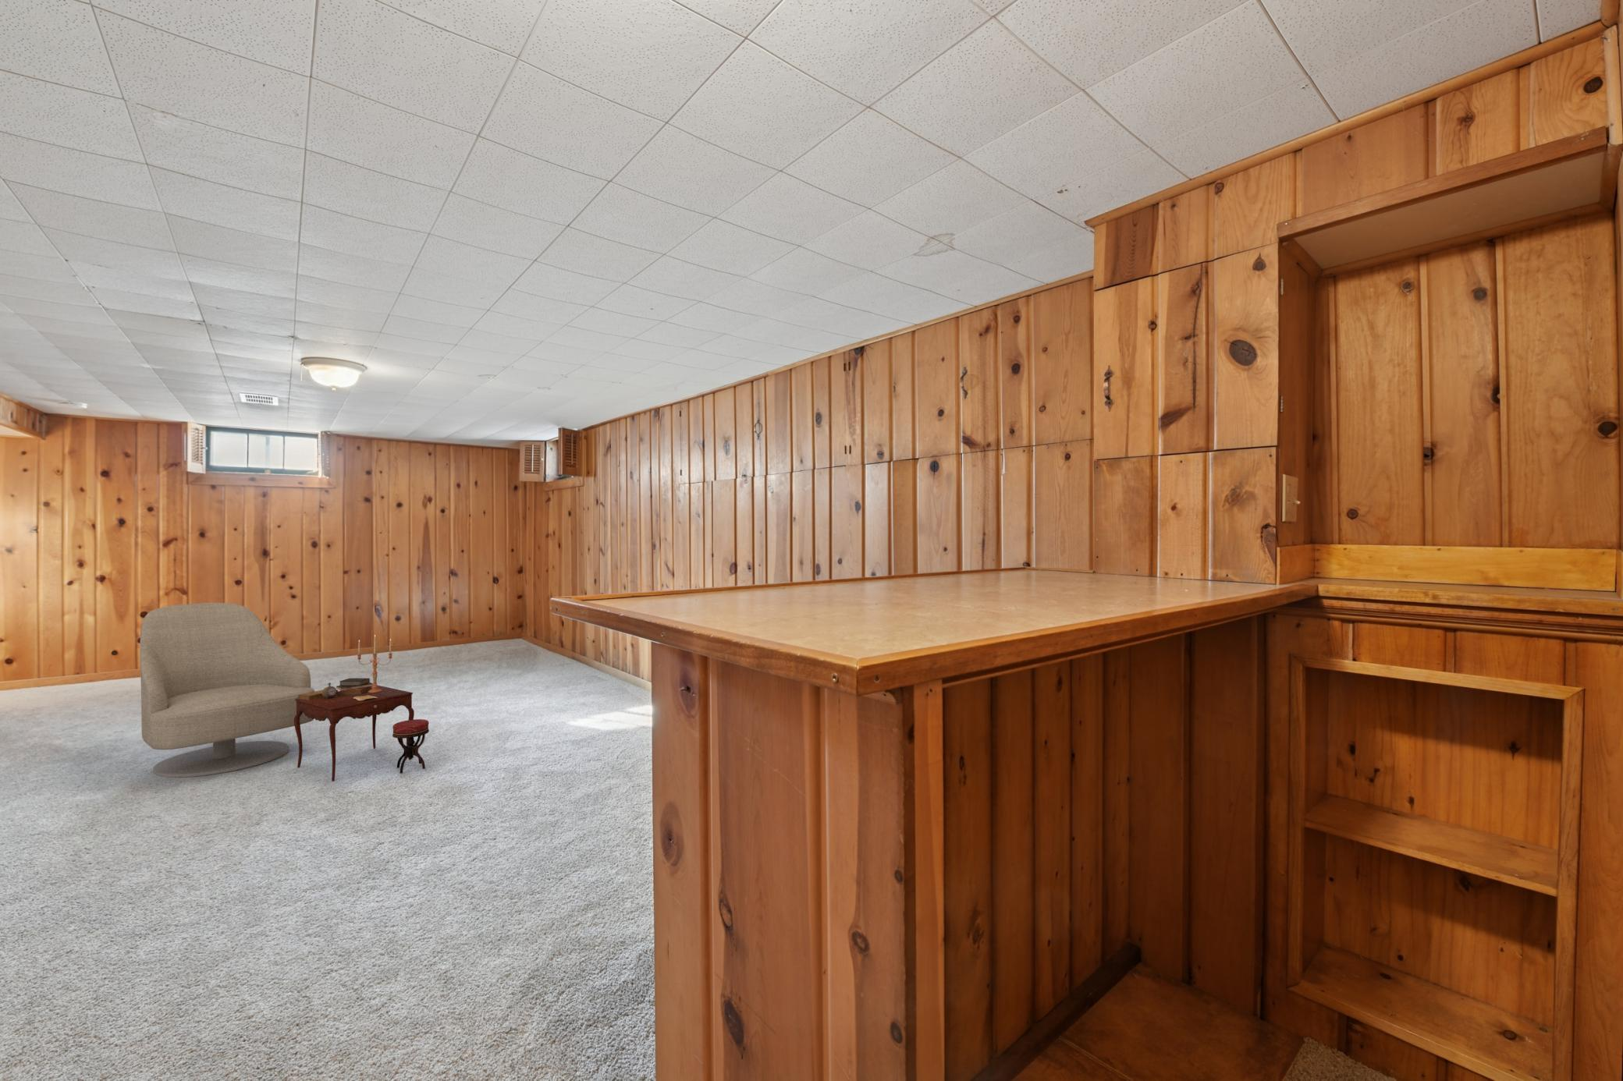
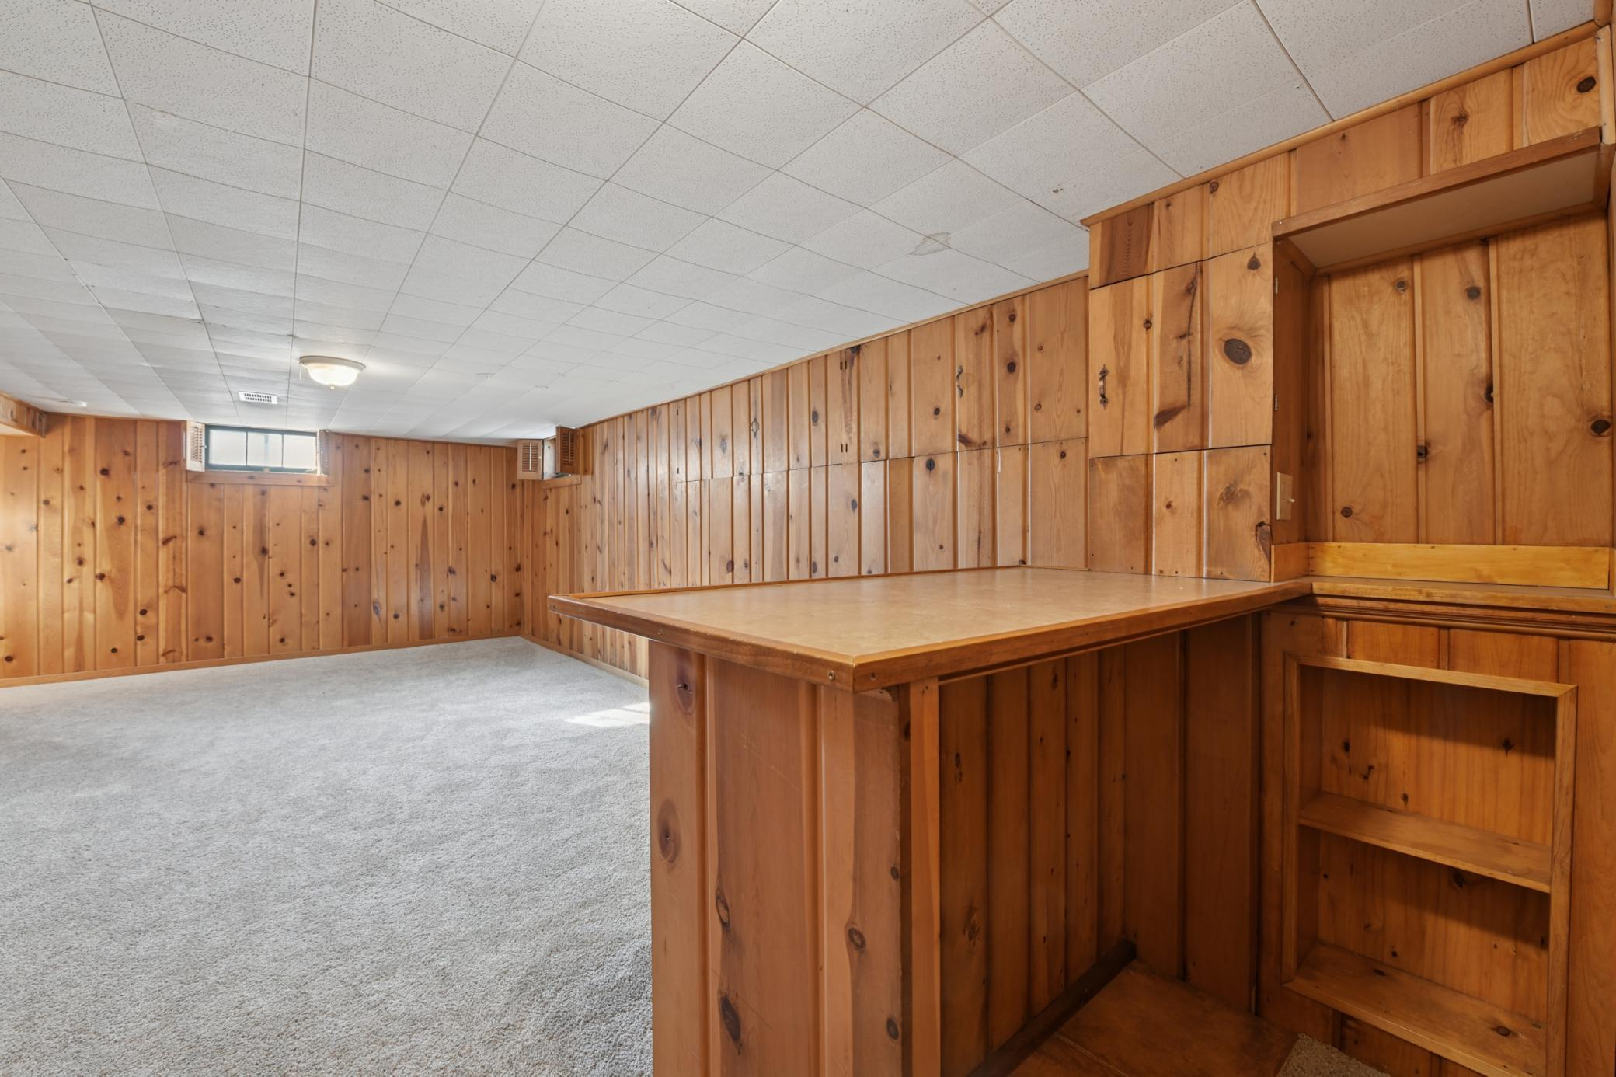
- armchair [139,602,315,778]
- side table [294,635,430,782]
